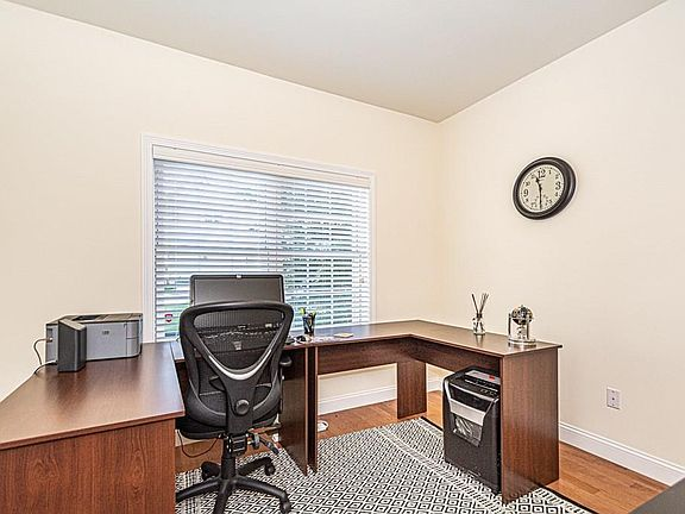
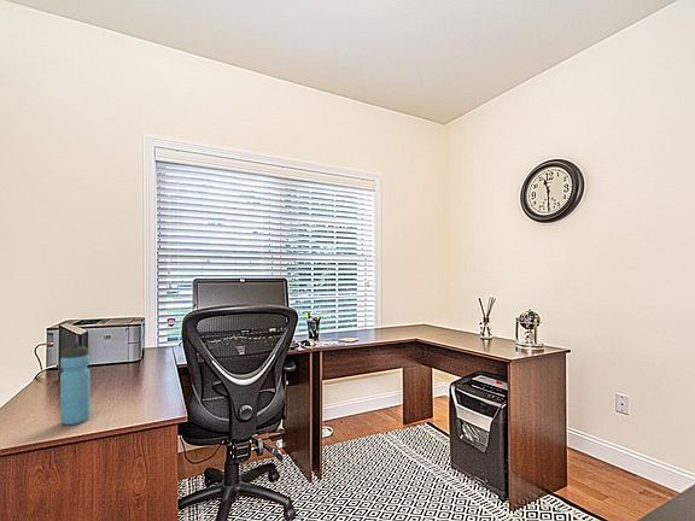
+ water bottle [59,341,92,426]
